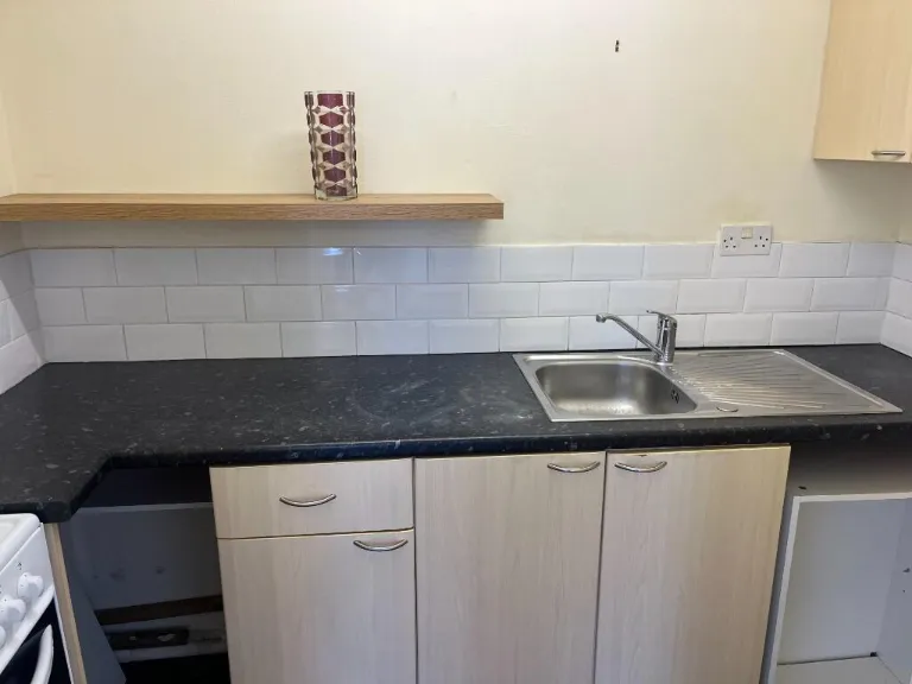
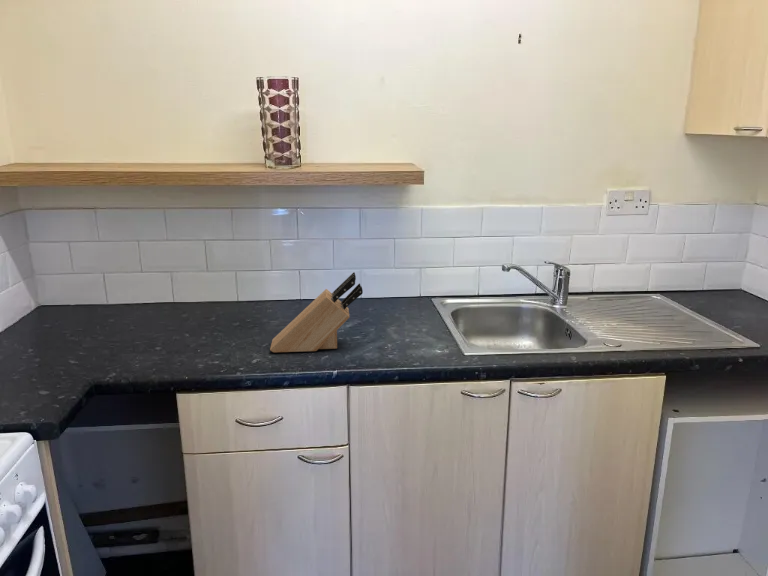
+ knife block [269,271,364,353]
